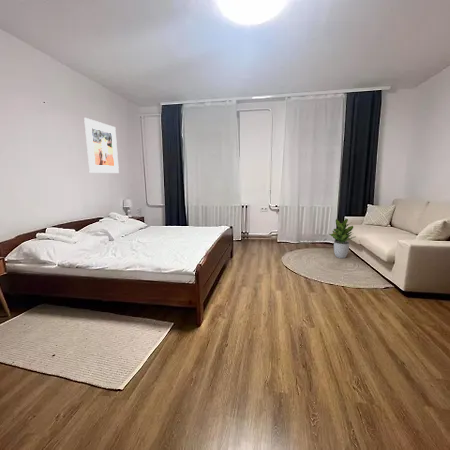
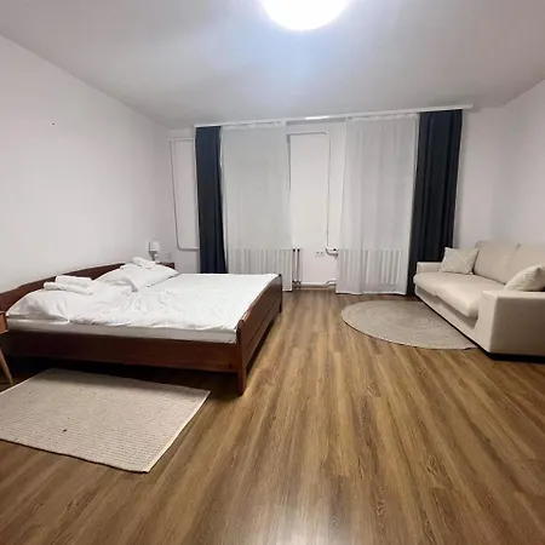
- potted plant [328,218,355,259]
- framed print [83,117,120,174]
